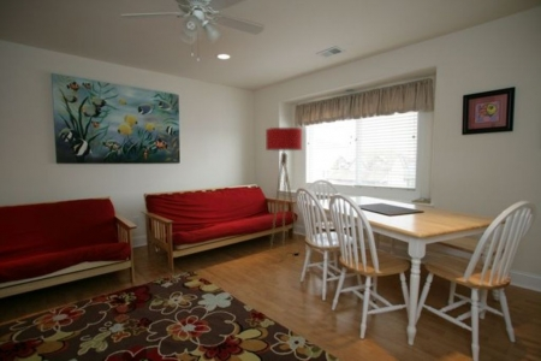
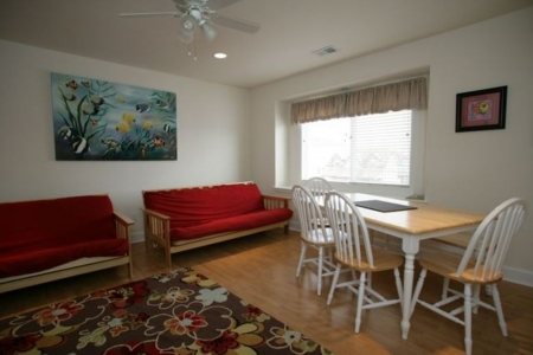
- floor lamp [264,126,303,262]
